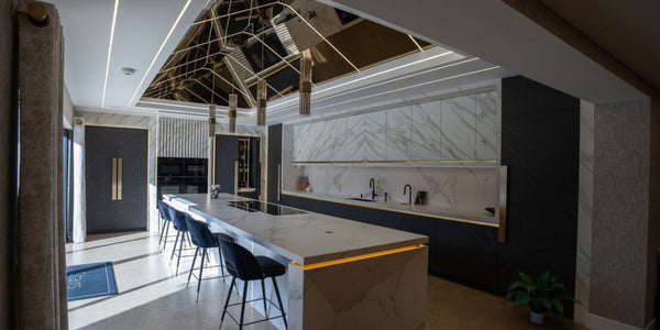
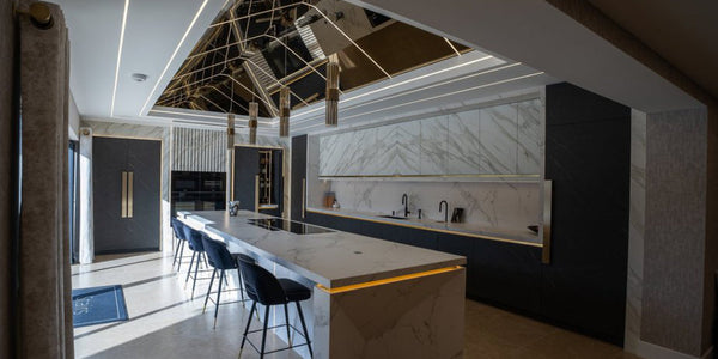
- potted plant [503,268,583,324]
